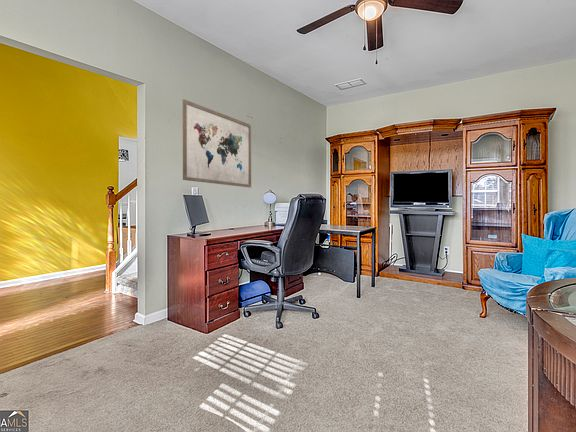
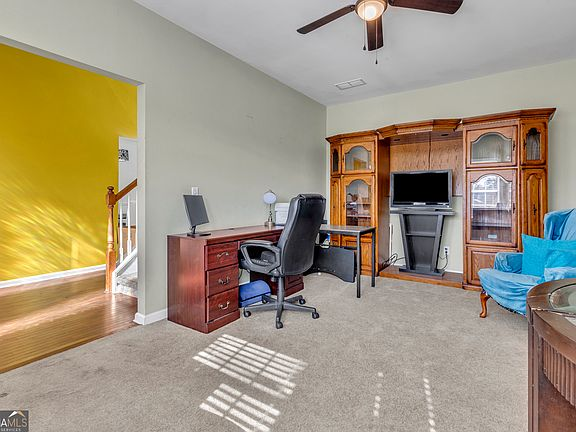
- wall art [182,98,252,188]
